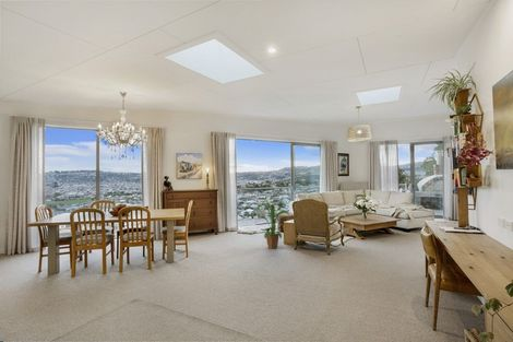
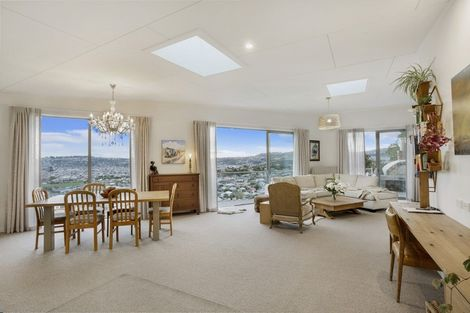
- house plant [253,197,291,250]
